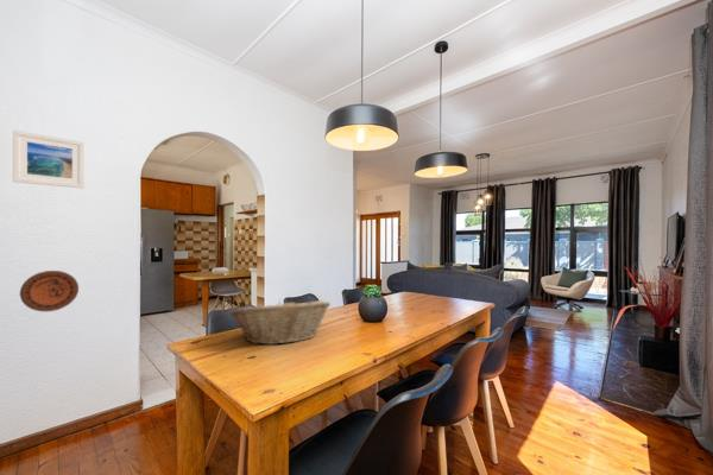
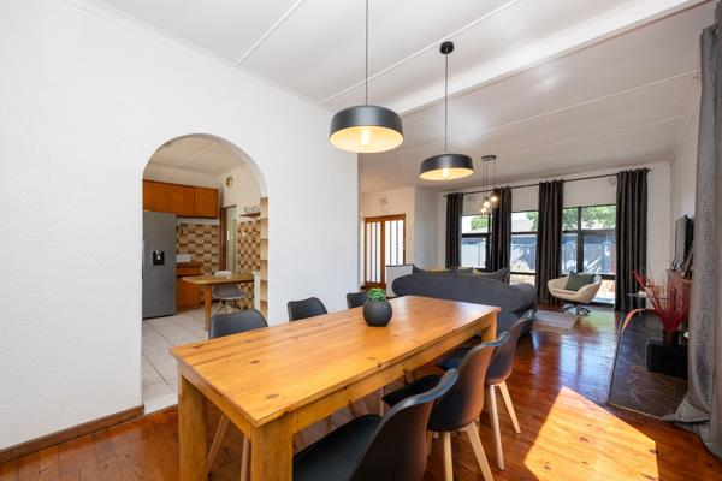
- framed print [12,129,86,190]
- decorative plate [19,270,80,312]
- fruit basket [229,298,332,346]
